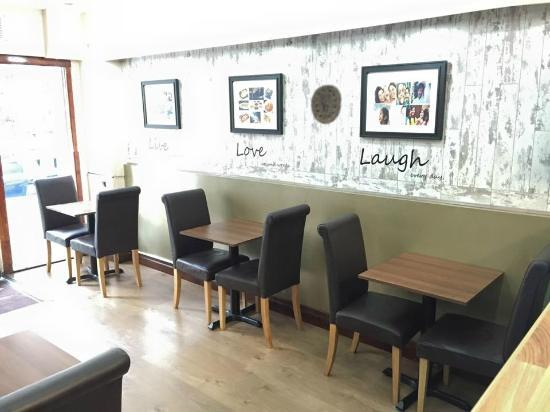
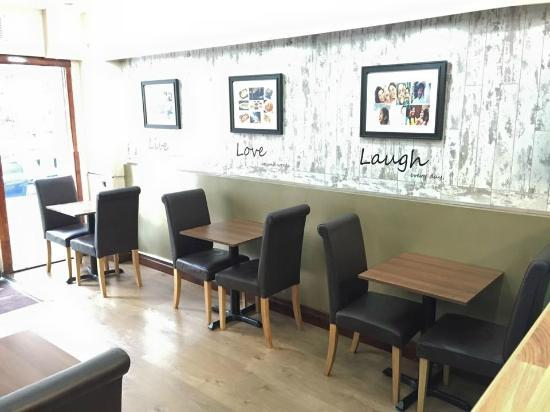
- decorative plate [310,84,343,125]
